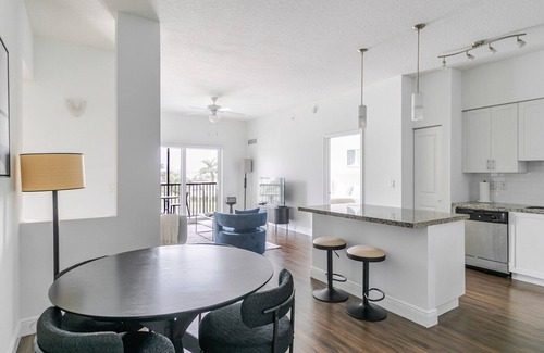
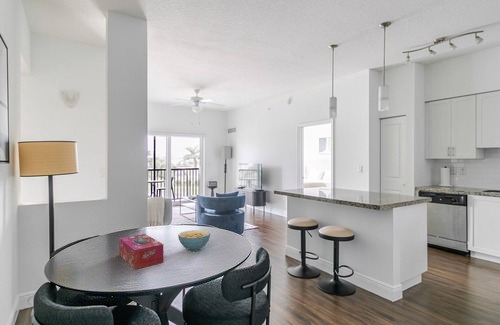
+ cereal bowl [177,229,211,252]
+ tissue box [118,233,165,270]
